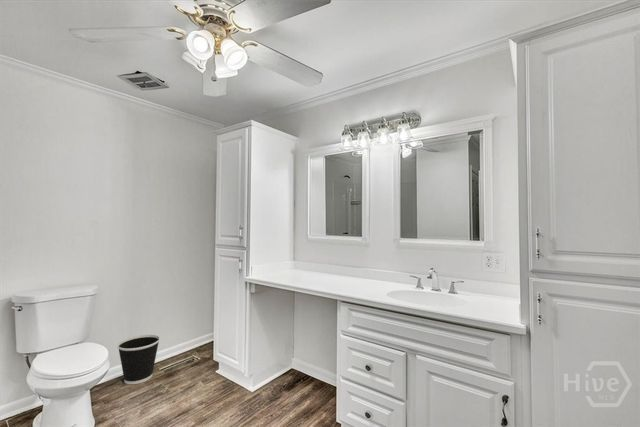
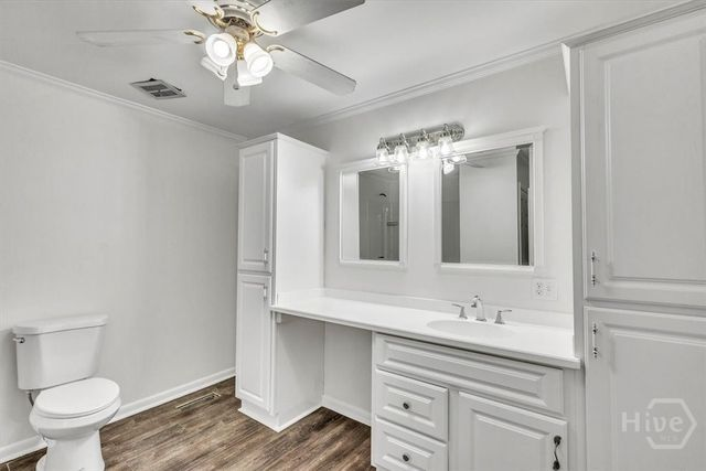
- wastebasket [116,334,161,385]
